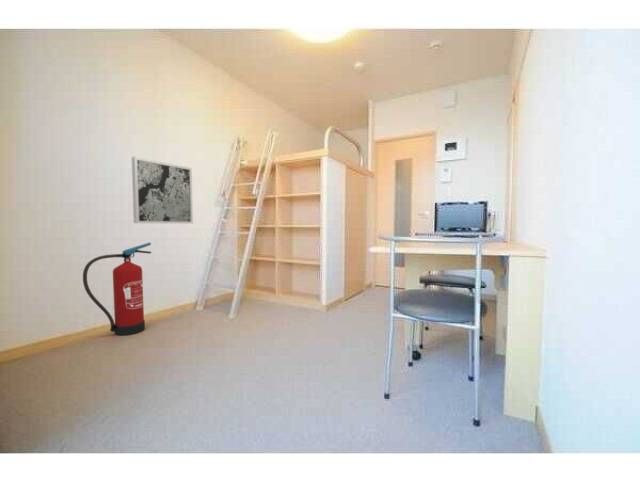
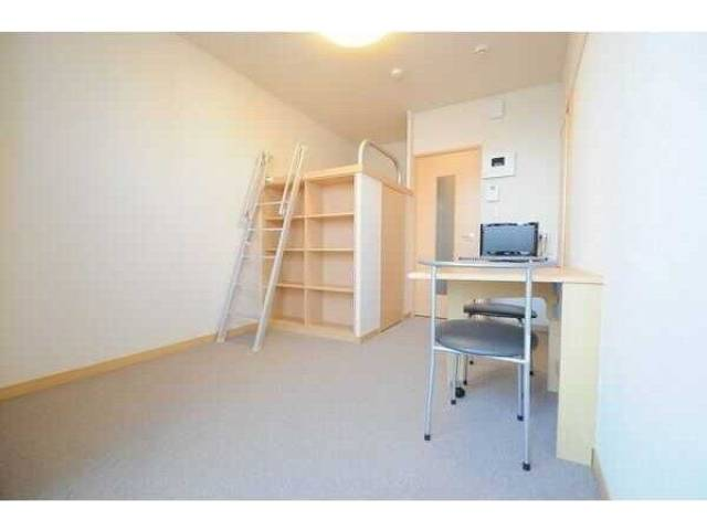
- wall art [131,156,194,224]
- fire extinguisher [82,242,152,336]
